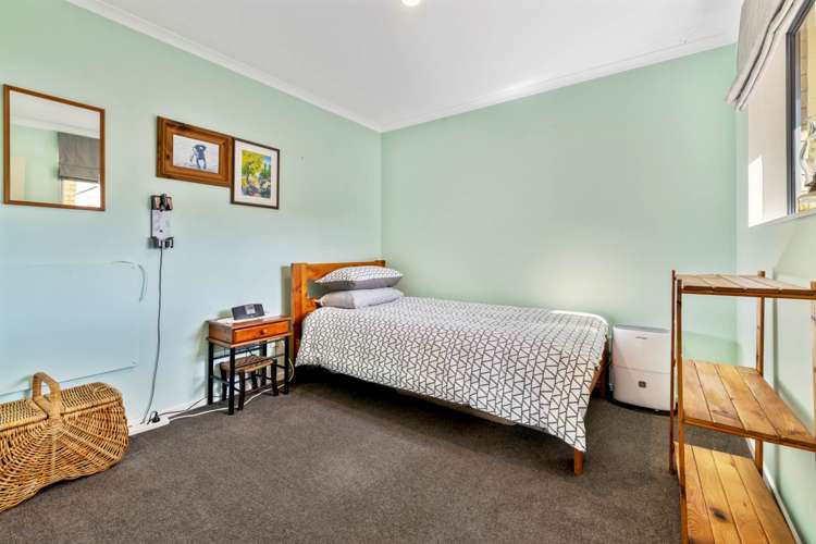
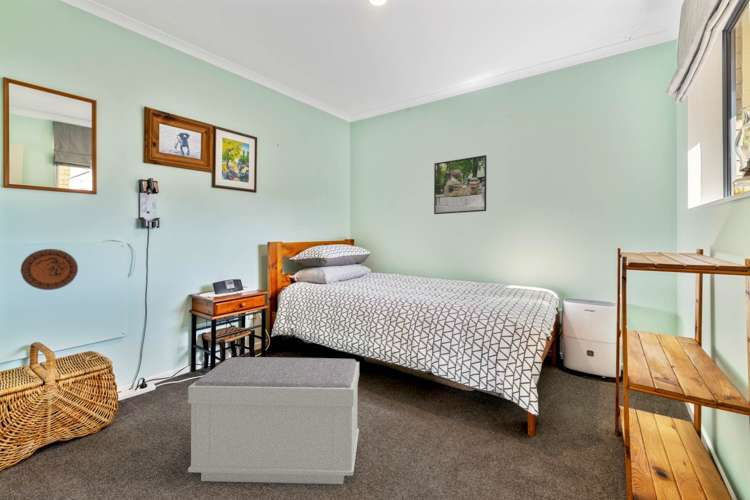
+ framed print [433,154,488,215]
+ bench [187,356,360,485]
+ decorative plate [20,248,79,291]
